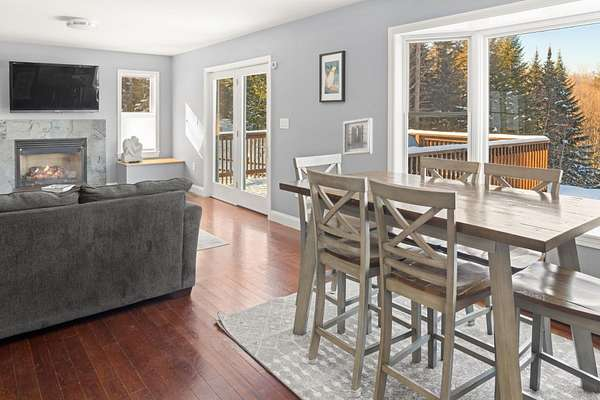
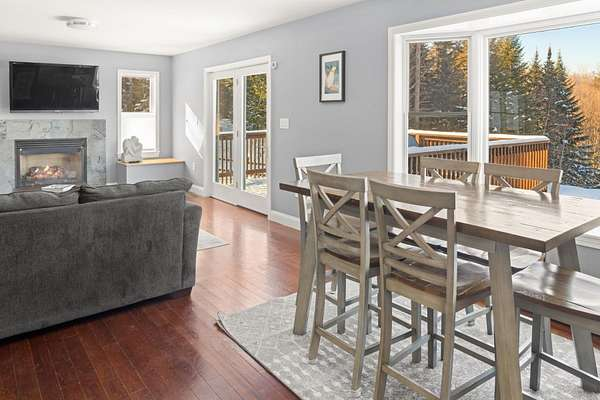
- wall art [342,117,373,156]
